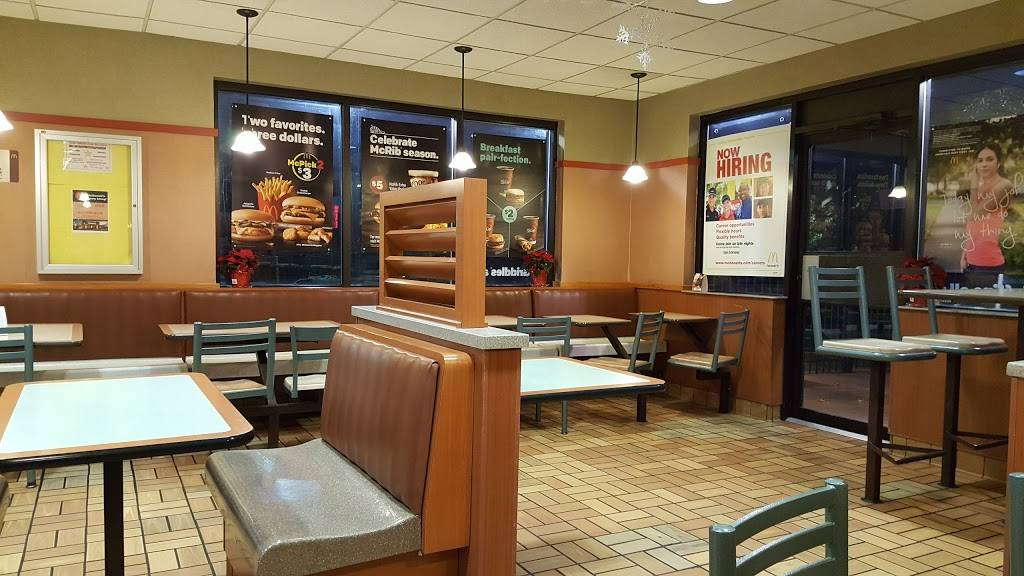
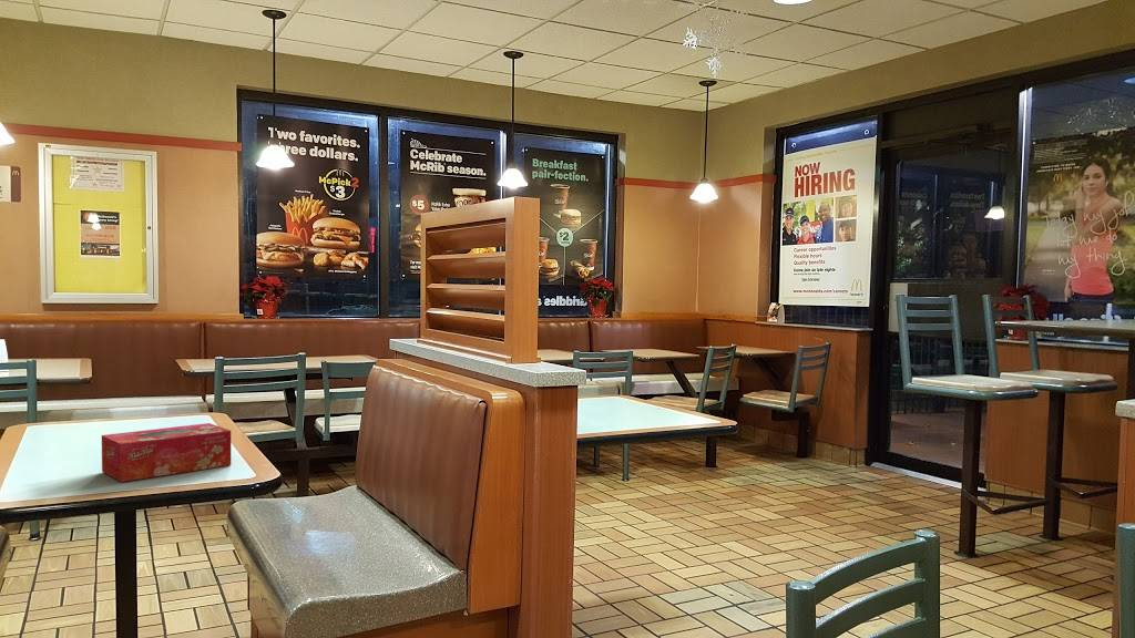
+ tissue box [101,422,232,483]
